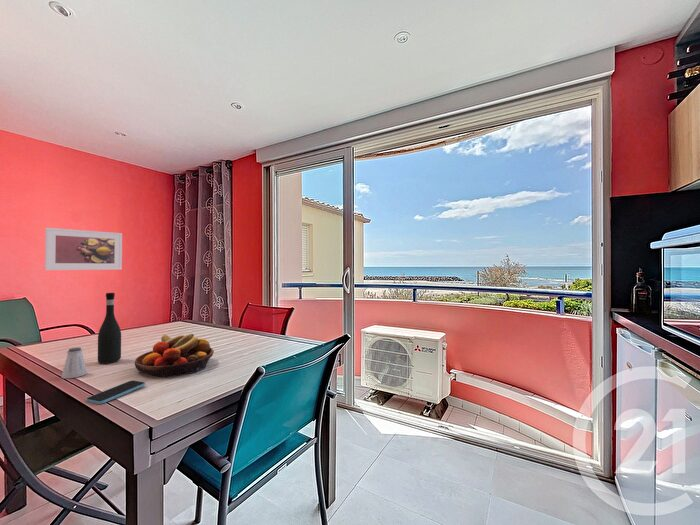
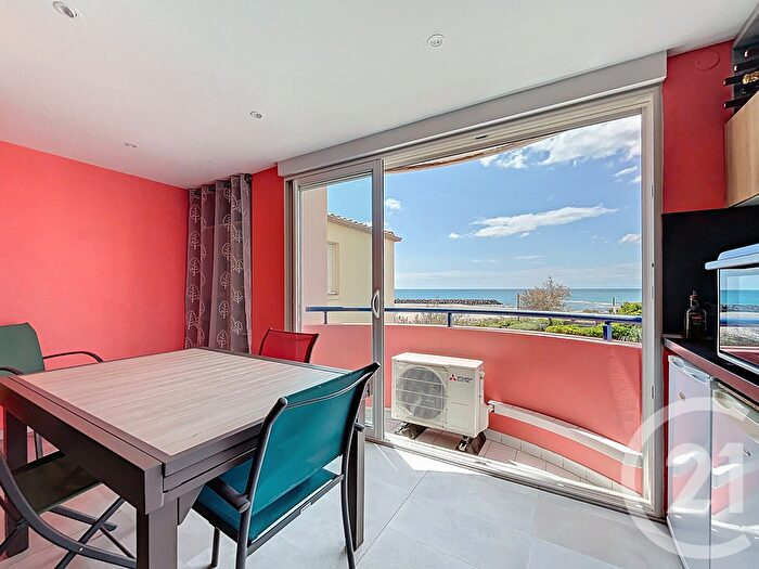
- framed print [44,227,123,271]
- fruit bowl [134,333,215,378]
- wine bottle [97,292,122,365]
- saltshaker [60,346,88,380]
- smartphone [85,379,146,405]
